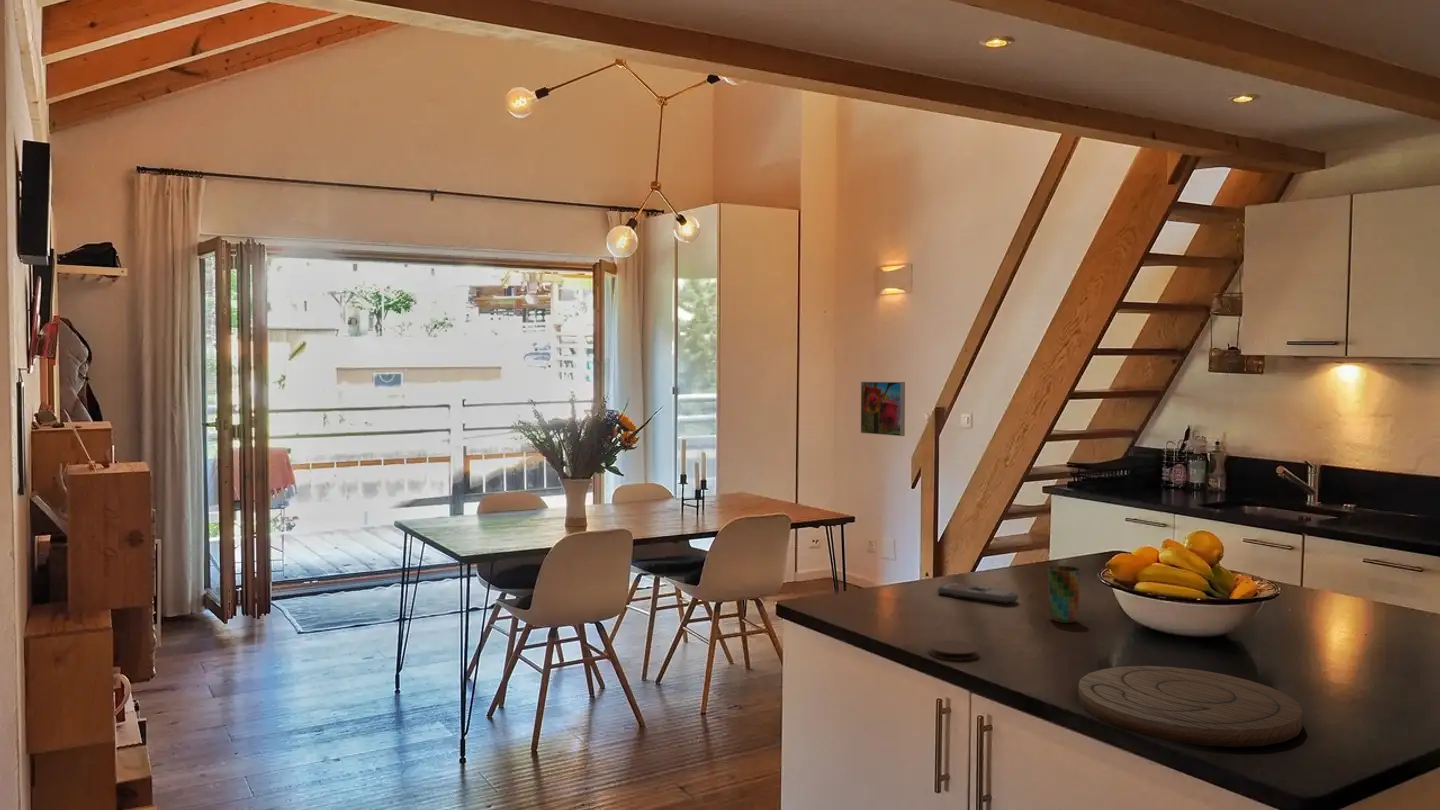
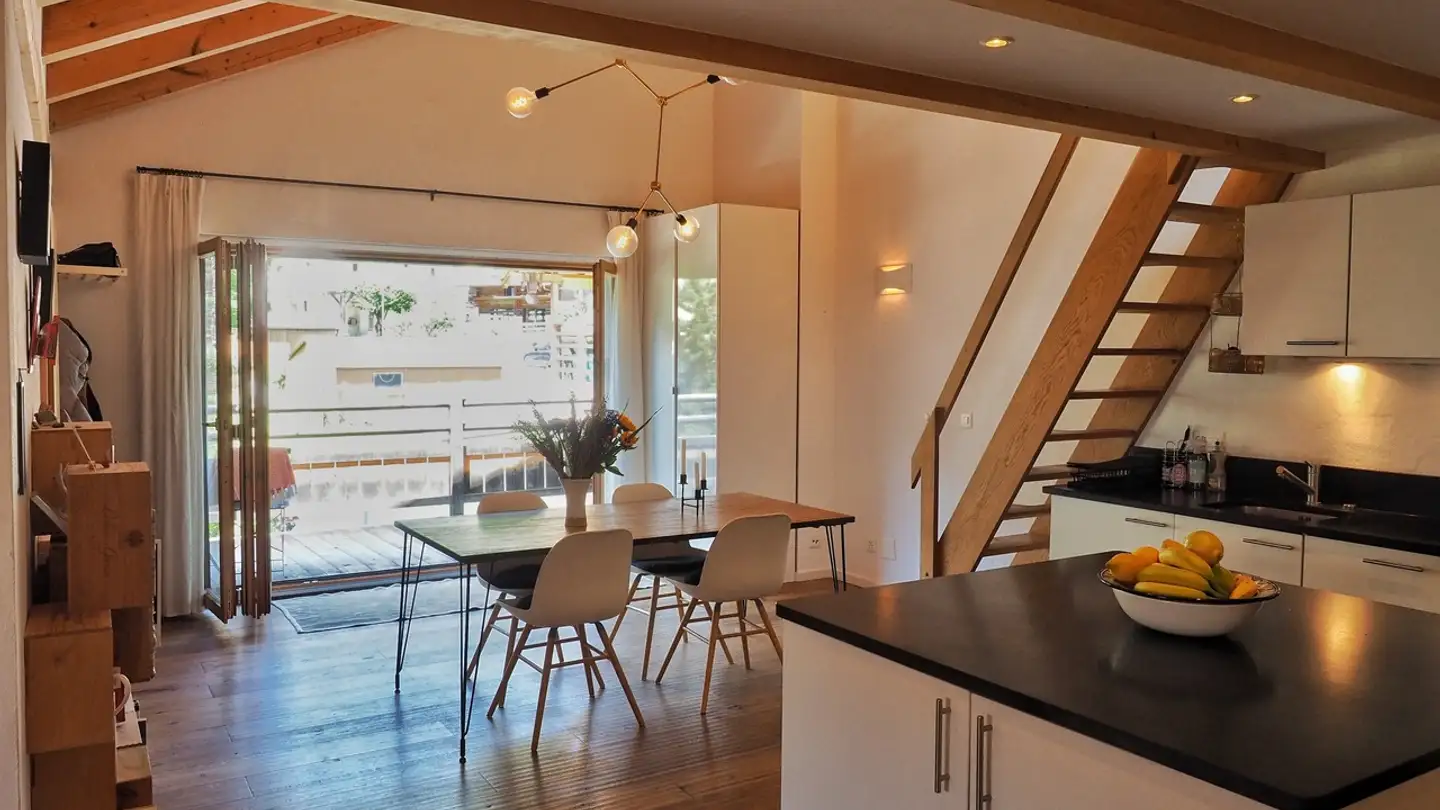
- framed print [860,381,906,437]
- remote control [937,582,1020,604]
- cutting board [1077,665,1304,748]
- cup [1047,565,1082,624]
- coaster [927,639,980,661]
